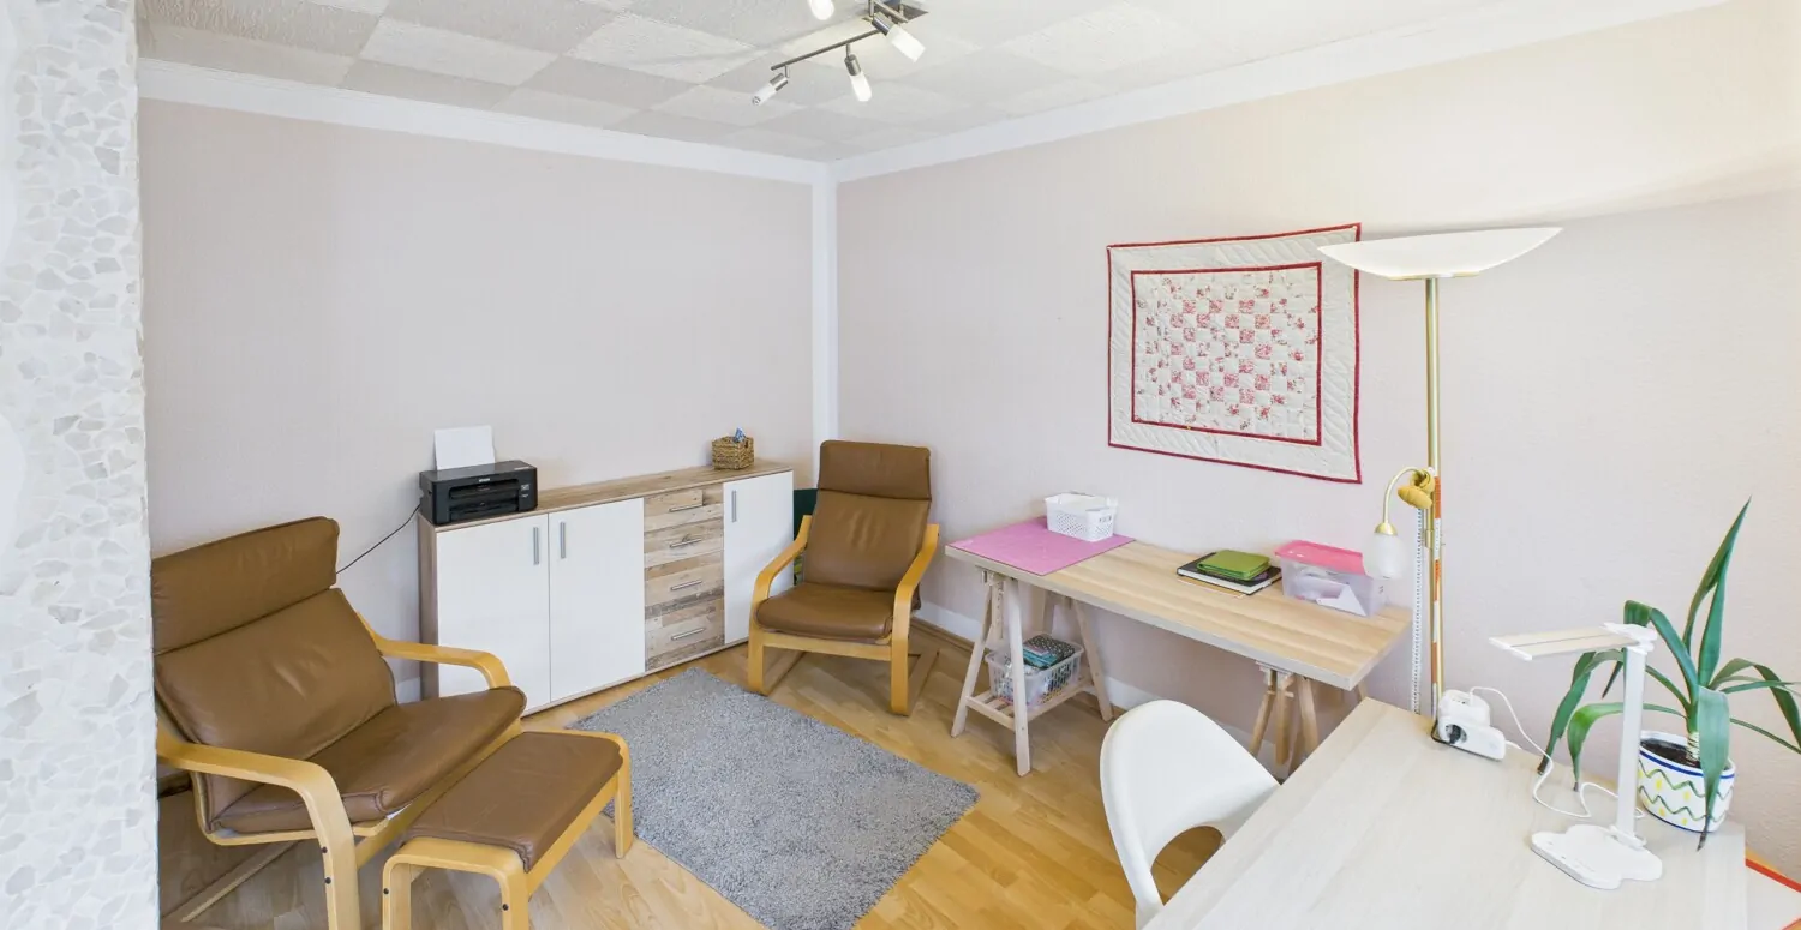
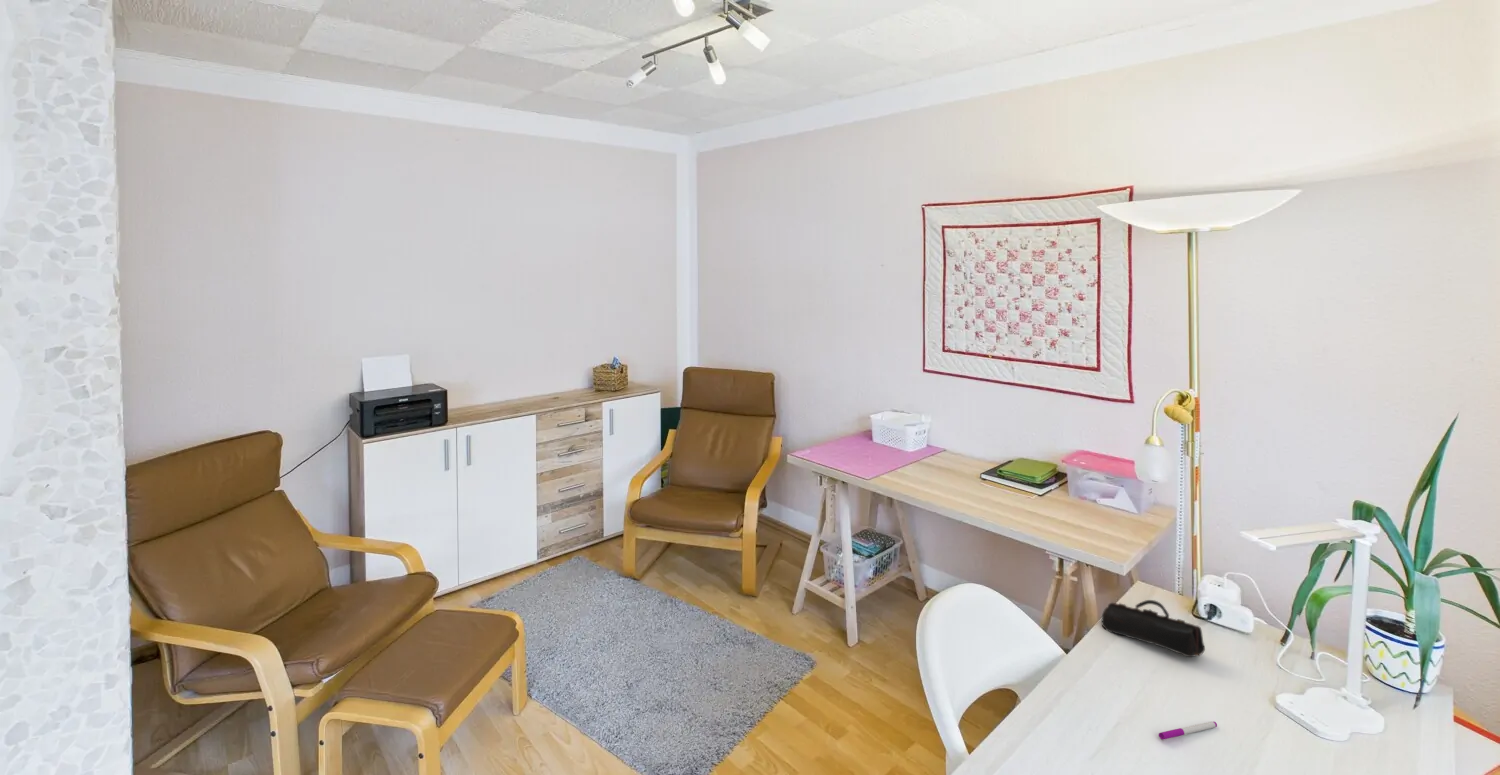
+ pen [1158,721,1218,741]
+ pencil case [1101,599,1206,658]
